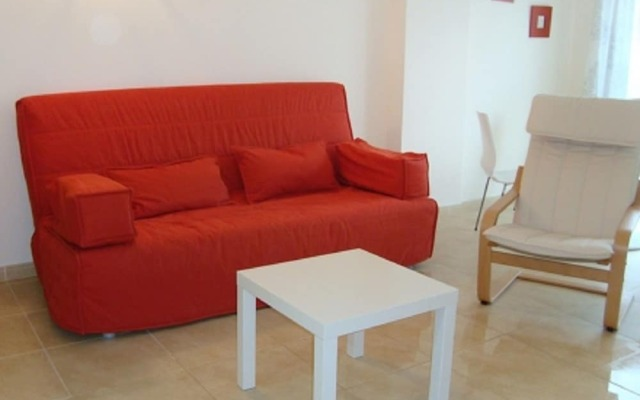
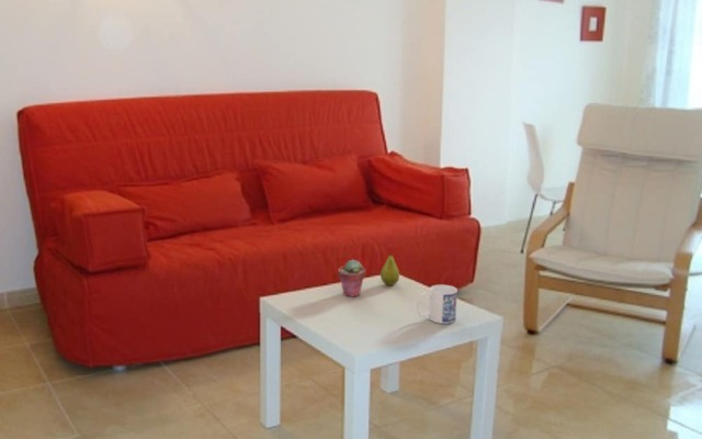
+ fruit [380,251,400,286]
+ potted succulent [337,258,366,299]
+ mug [416,284,458,325]
